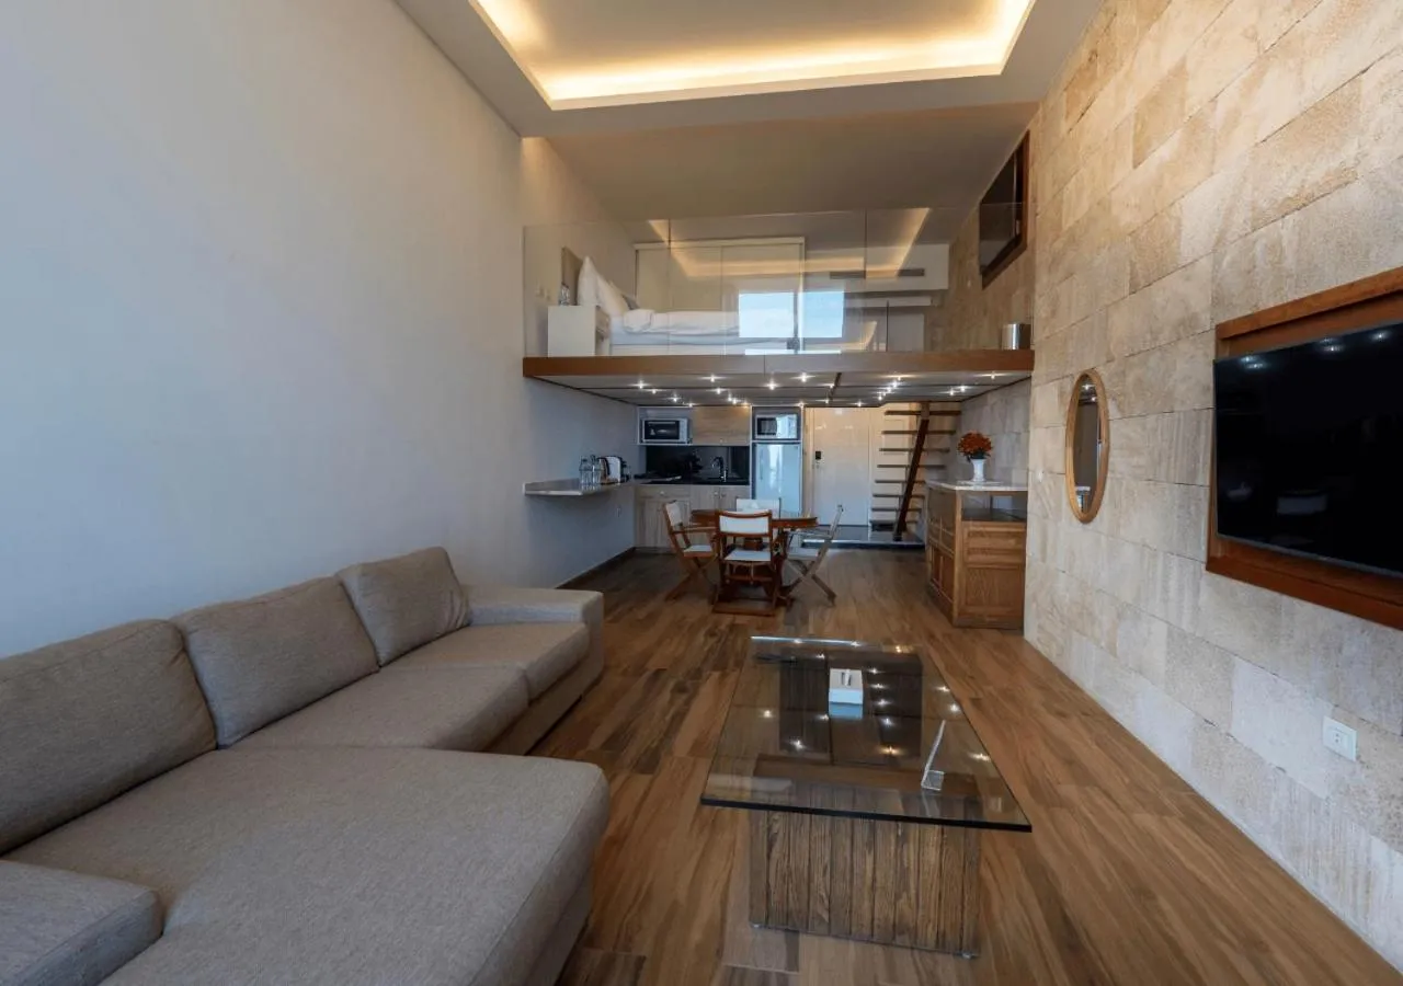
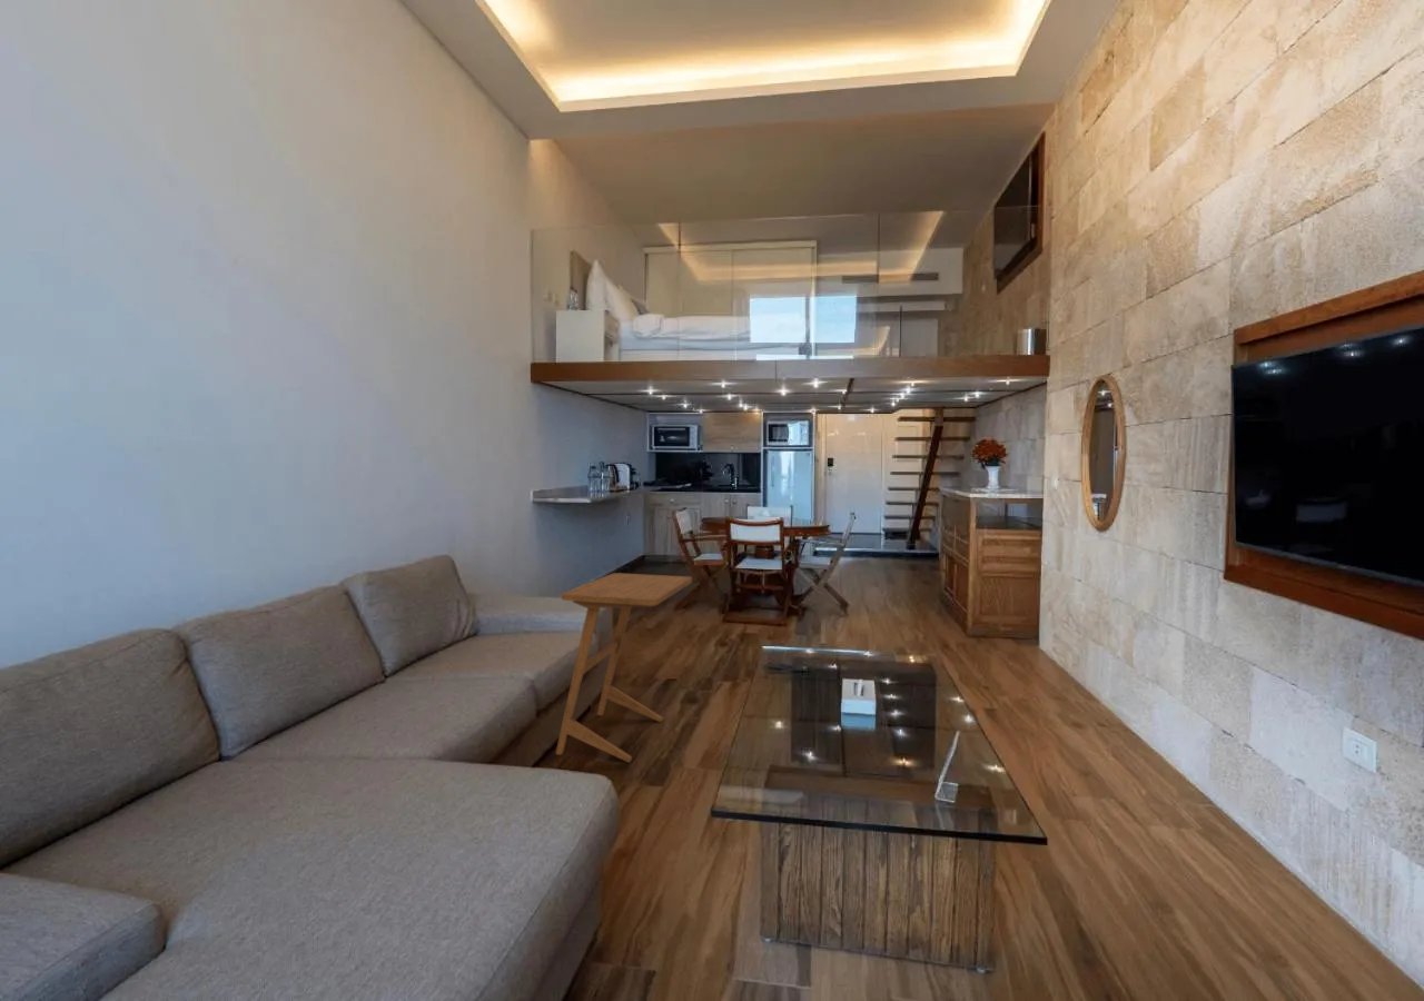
+ side table [554,572,693,764]
